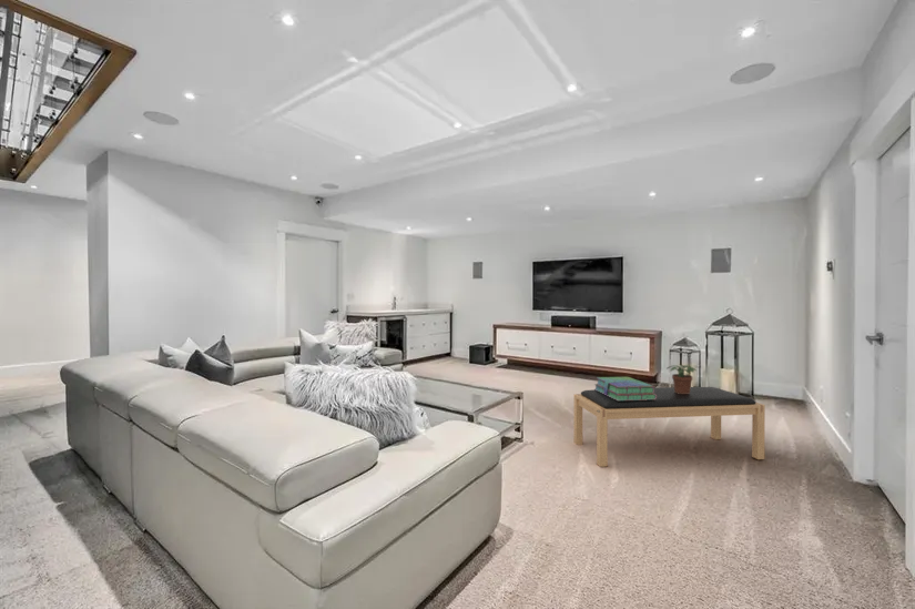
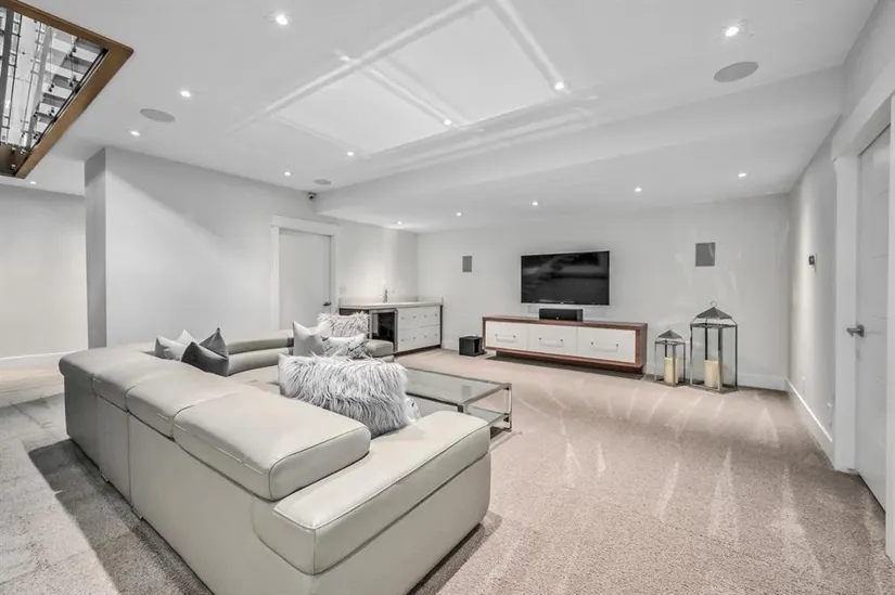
- stack of books [593,376,657,400]
- potted plant [665,364,698,394]
- bench [572,386,766,468]
